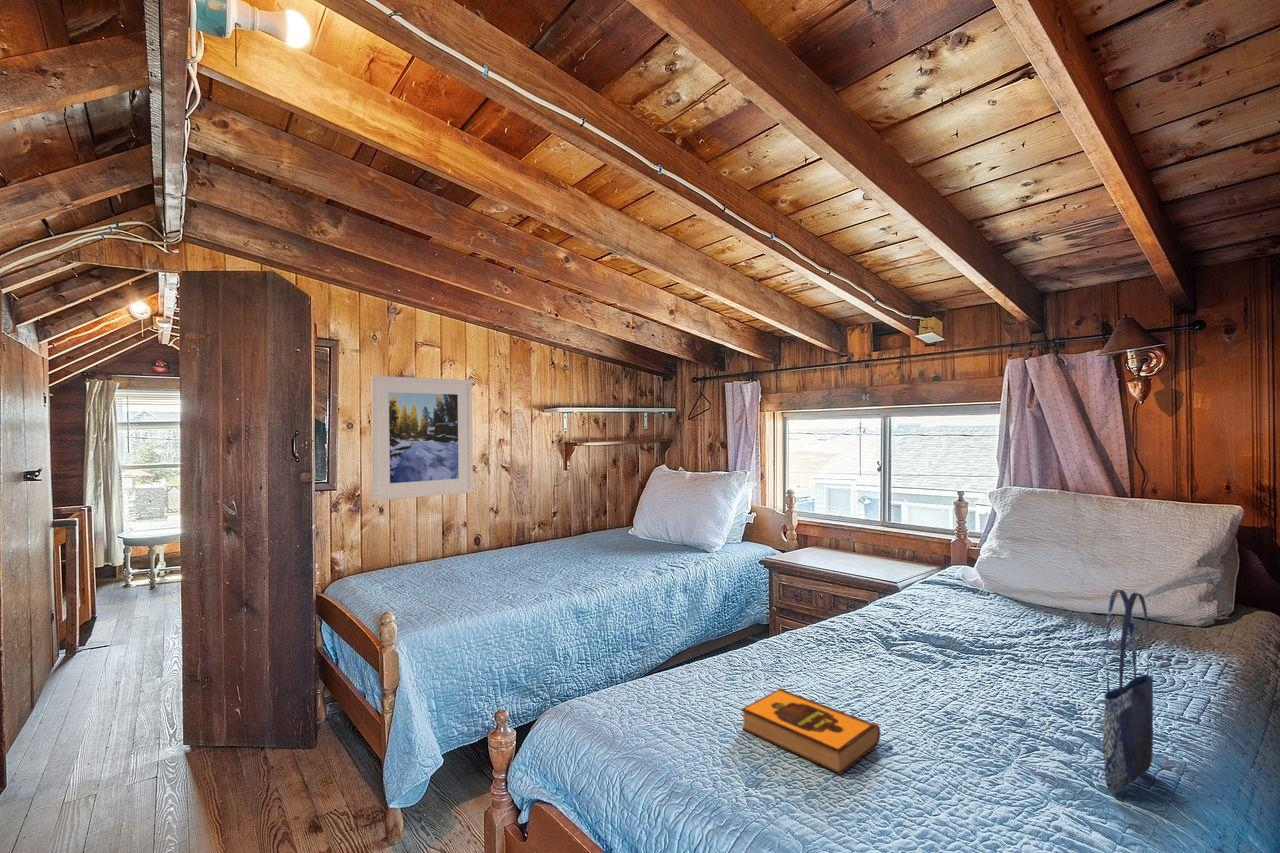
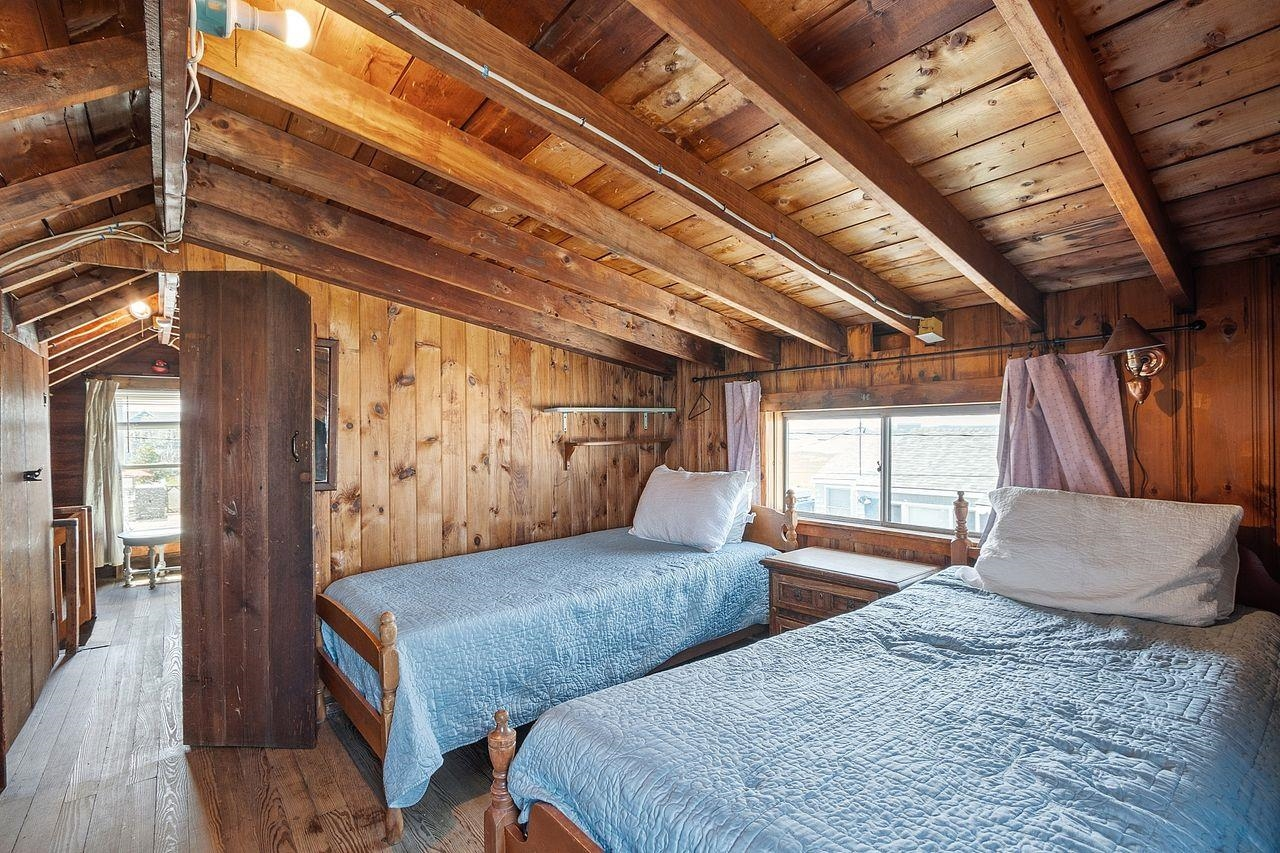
- hardback book [740,687,881,776]
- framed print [370,375,474,502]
- shopping bag [1102,588,1154,795]
